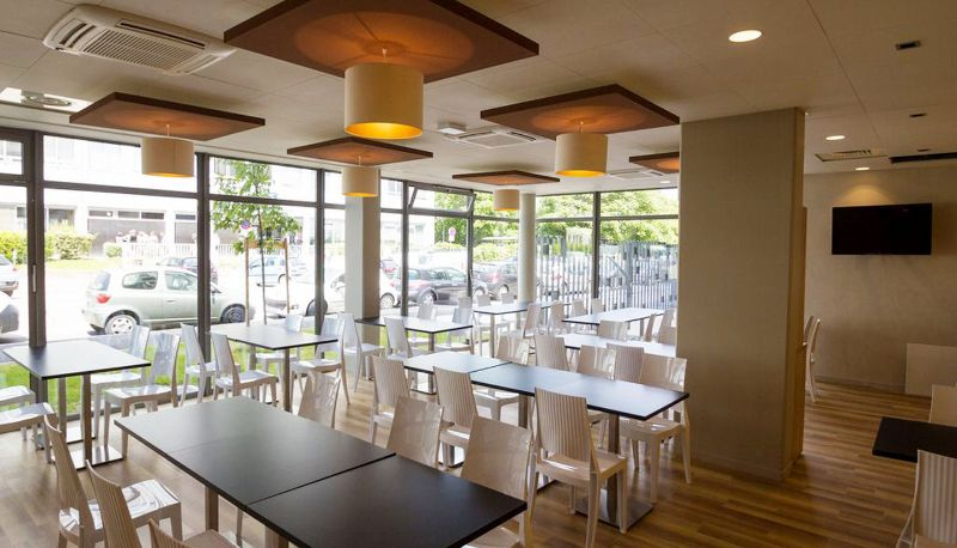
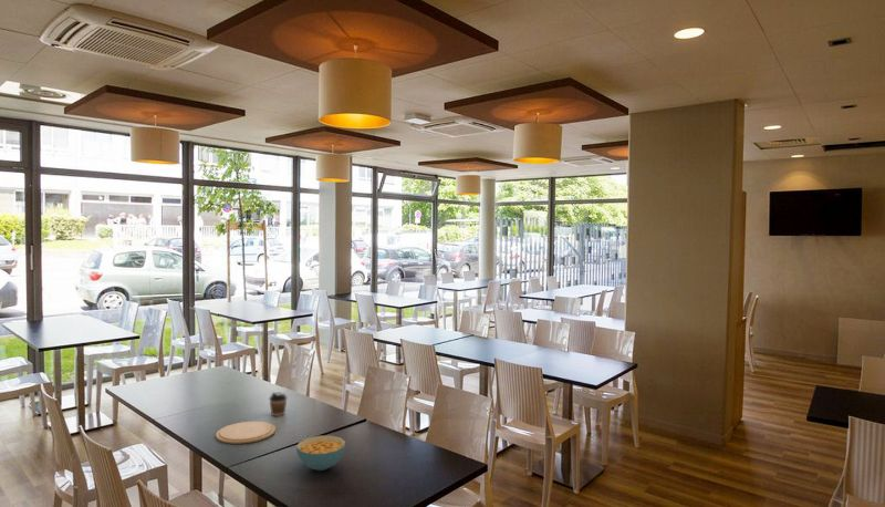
+ plate [215,421,277,445]
+ coffee cup [268,391,289,417]
+ cereal bowl [295,435,346,472]
